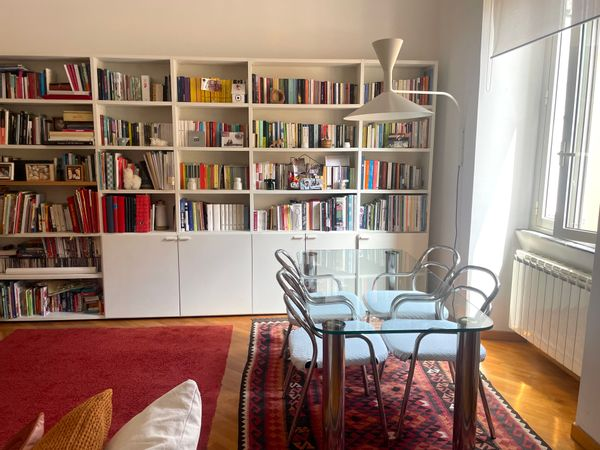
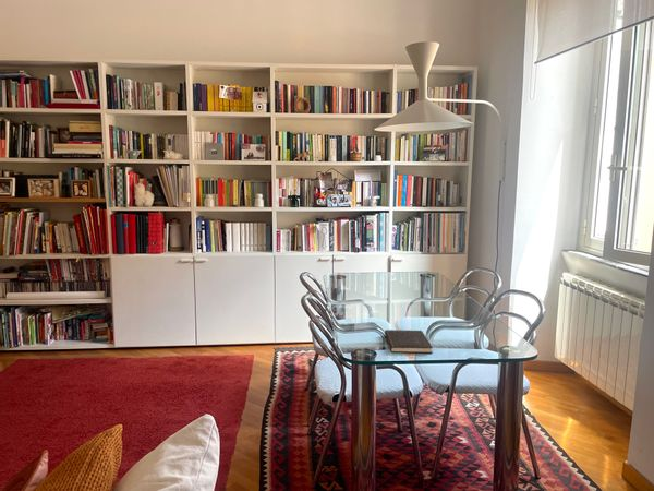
+ hardcover book [384,328,434,355]
